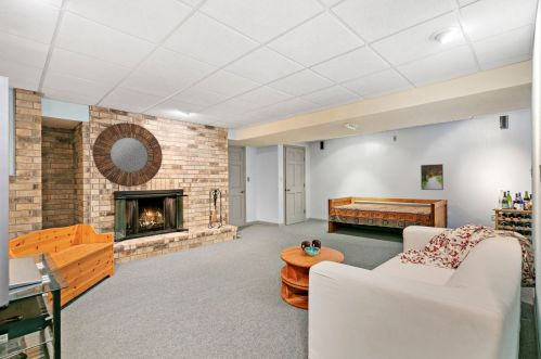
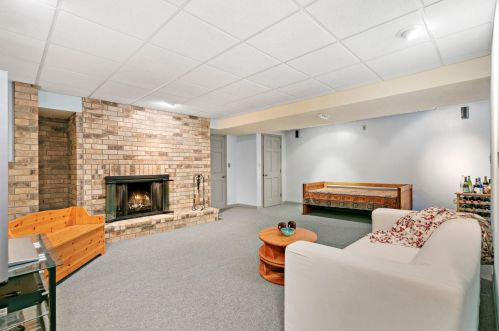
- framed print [420,163,445,191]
- home mirror [91,121,164,188]
